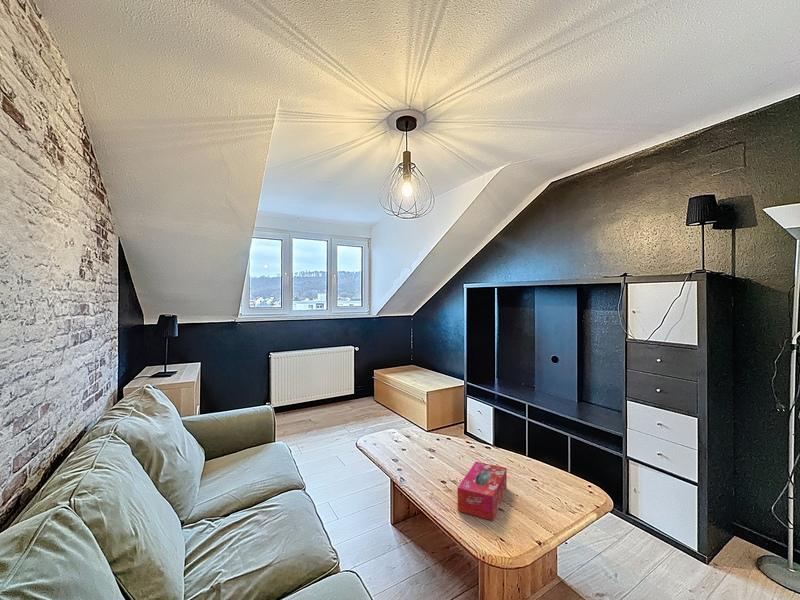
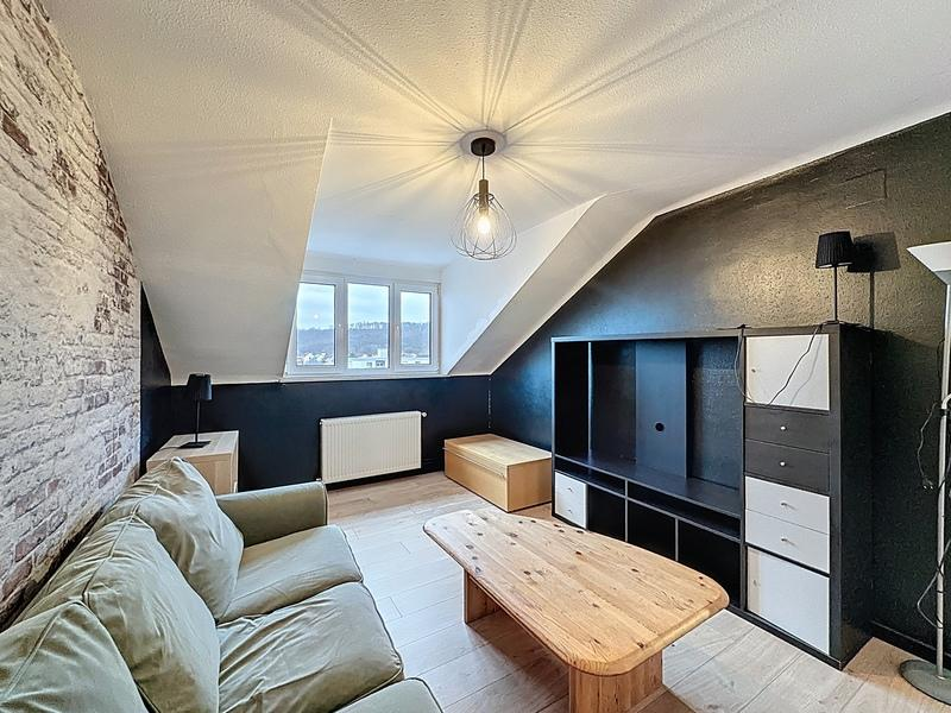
- tissue box [457,461,508,522]
